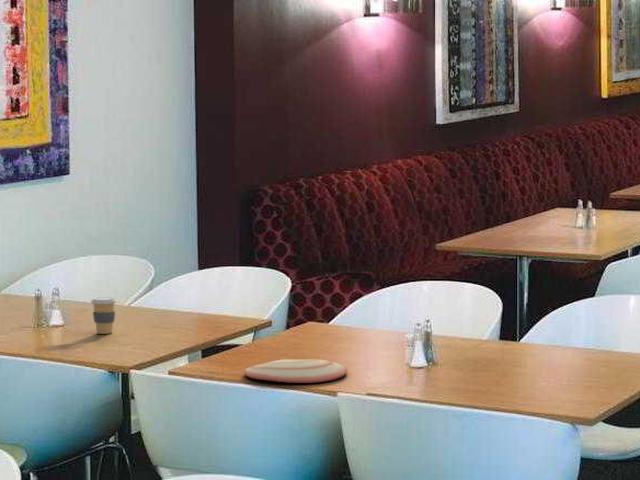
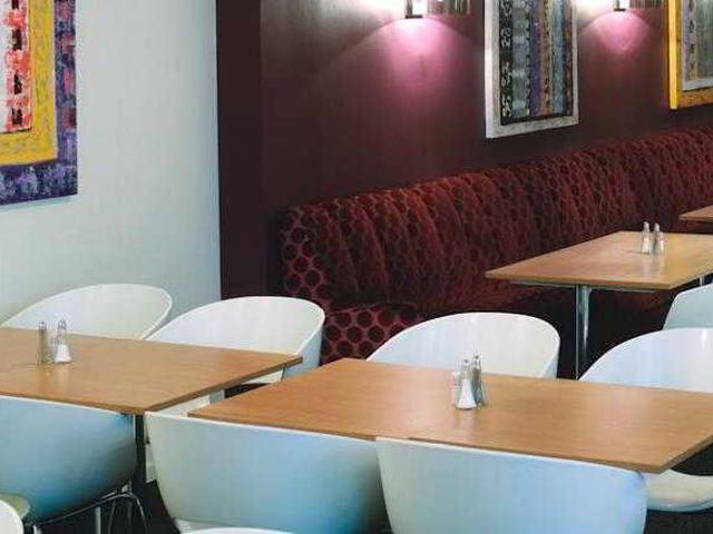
- plate [244,358,349,384]
- coffee cup [90,296,118,335]
